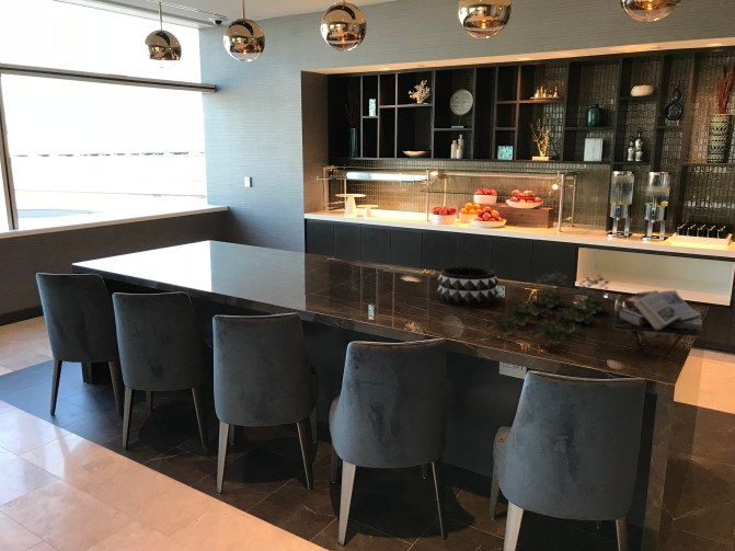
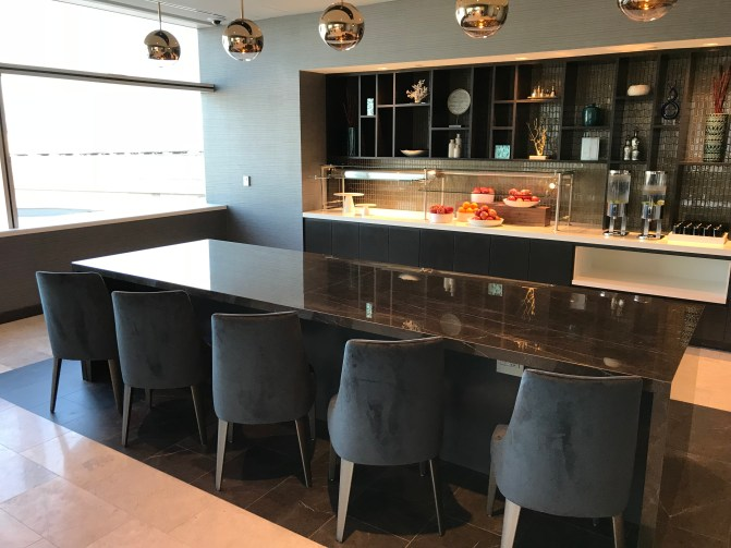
- decorative bowl [436,266,499,307]
- plant [487,269,611,345]
- magazine [611,289,703,358]
